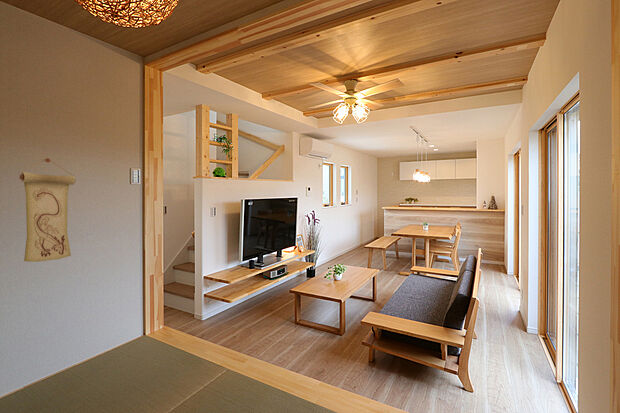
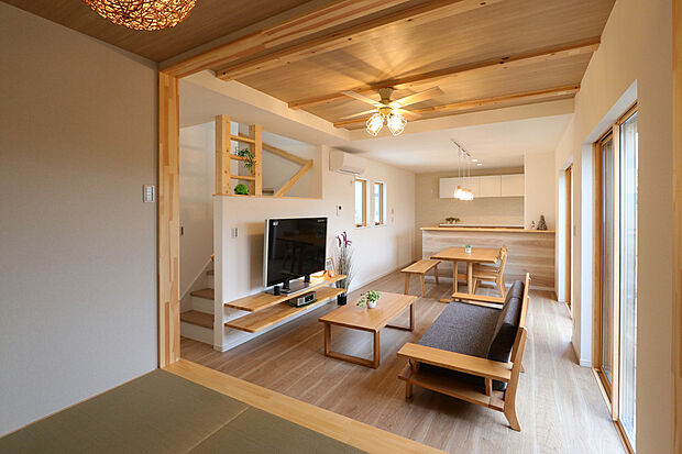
- wall scroll [19,157,76,263]
